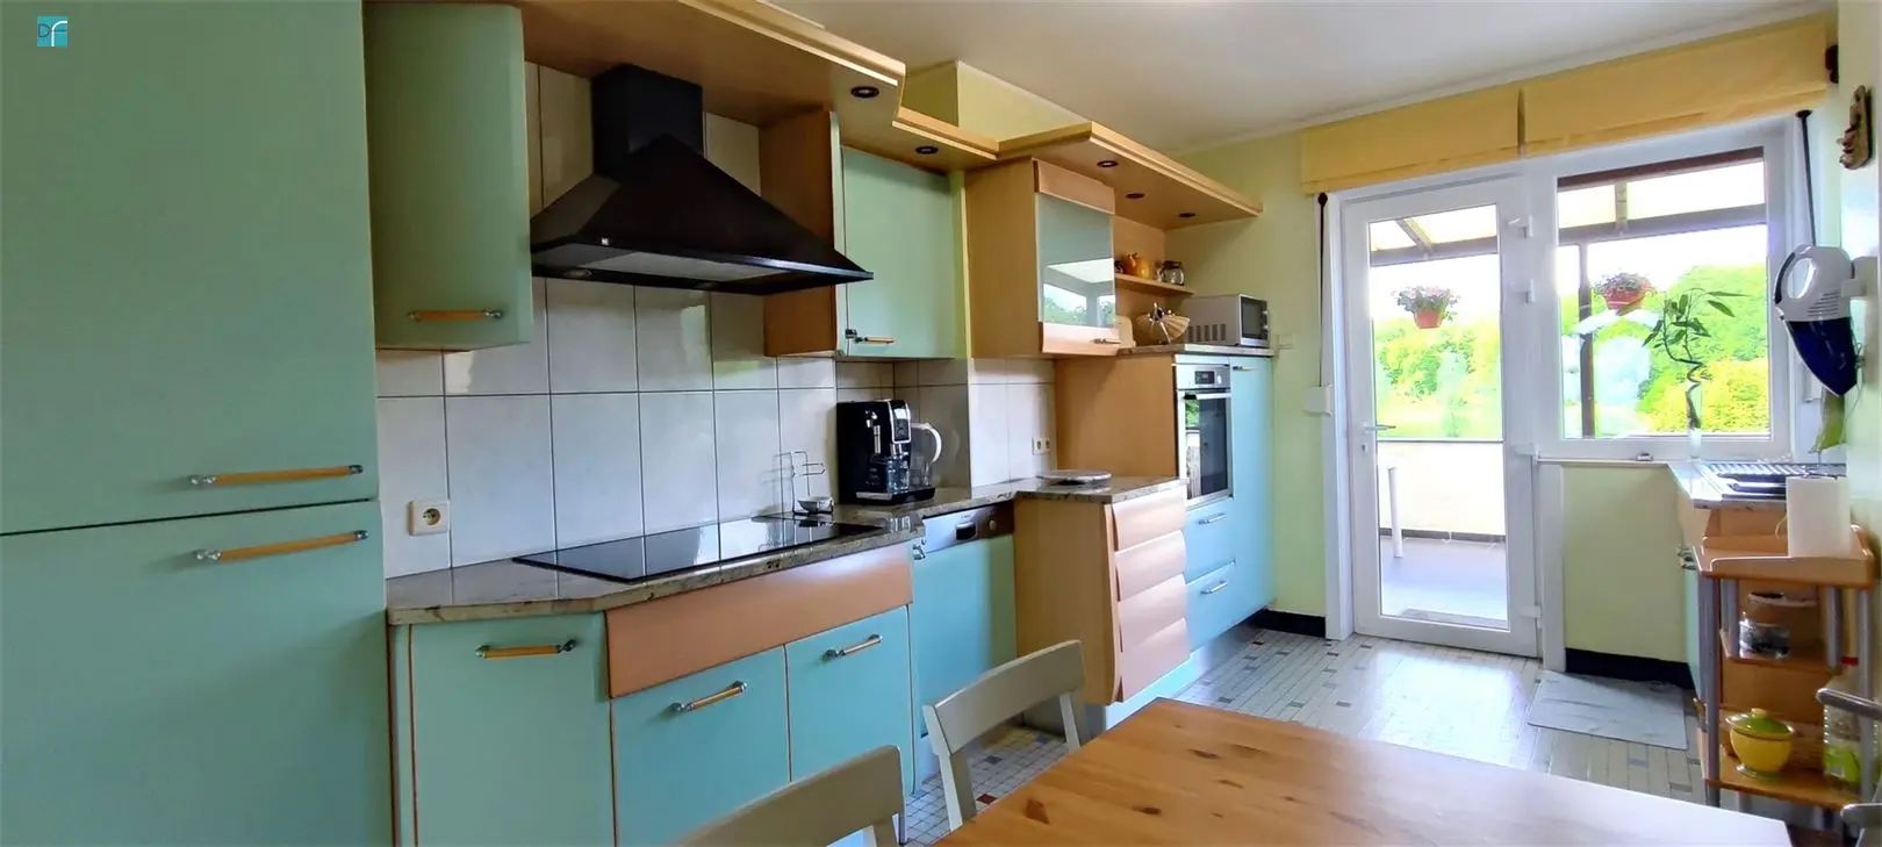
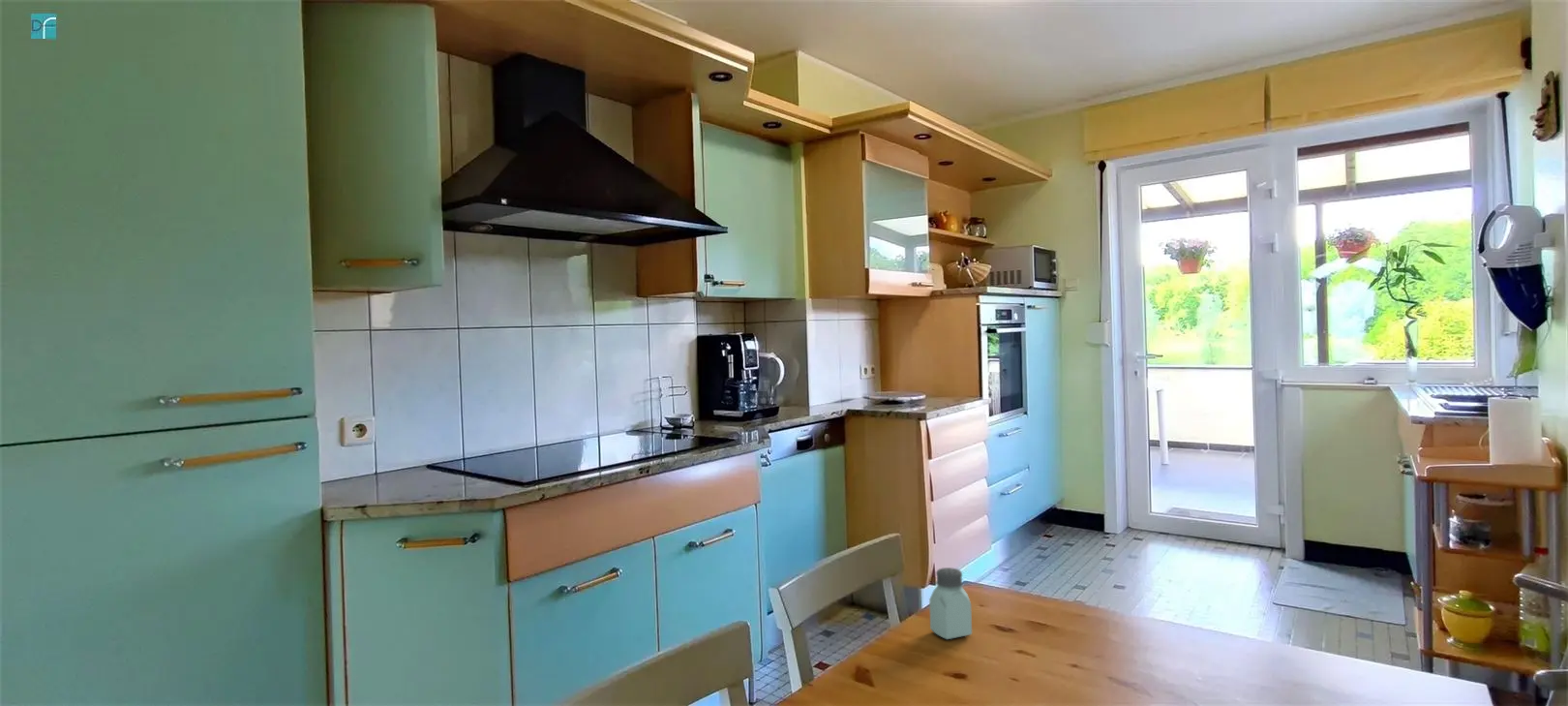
+ saltshaker [928,567,973,640]
